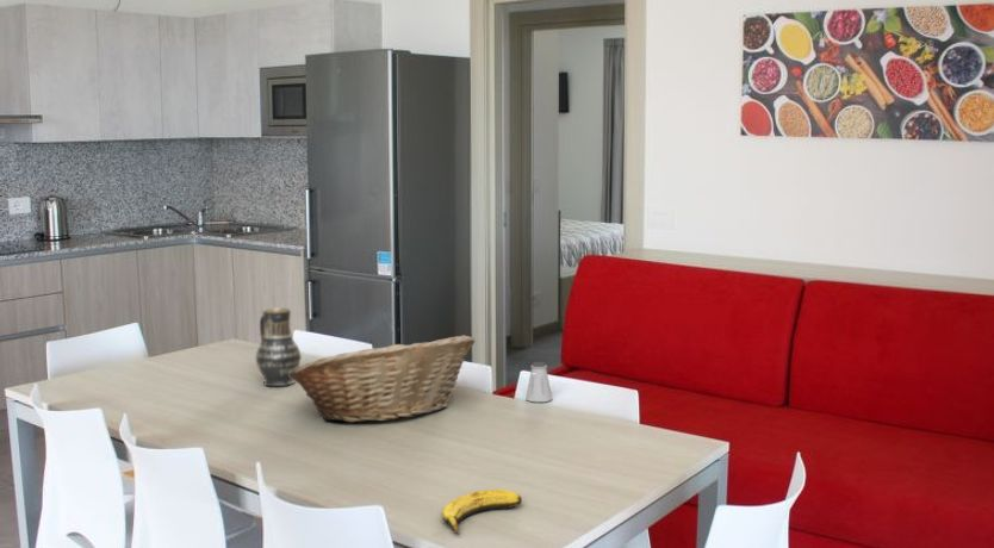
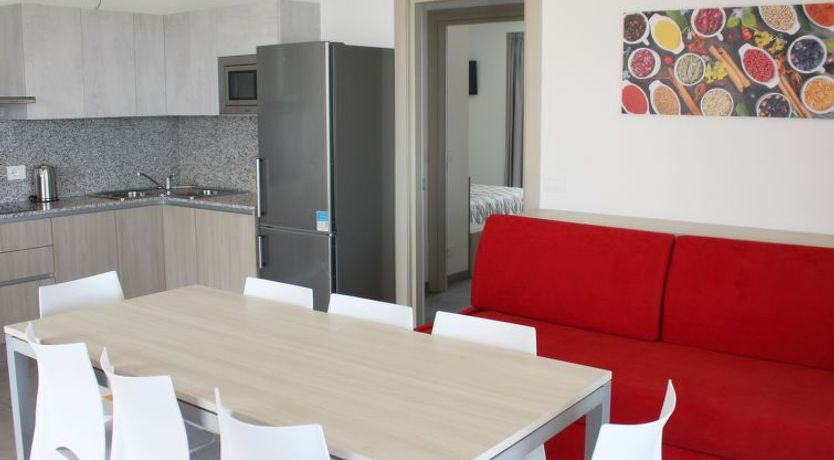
- fruit basket [290,334,477,423]
- vase [255,306,302,387]
- saltshaker [524,361,553,403]
- banana [441,488,523,536]
